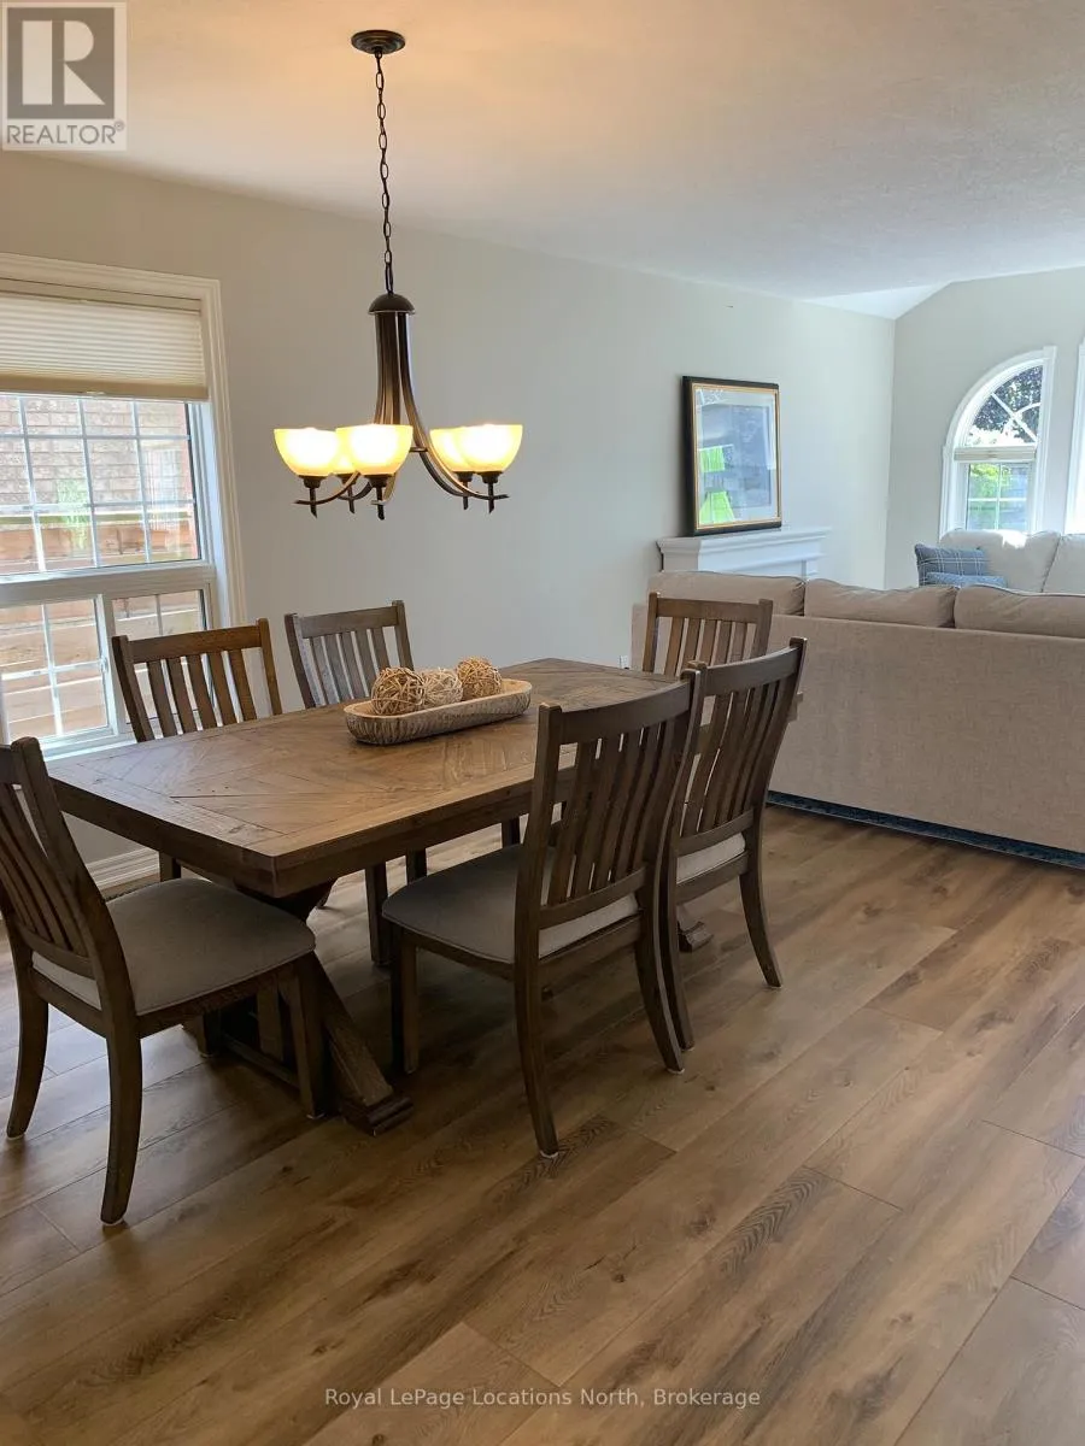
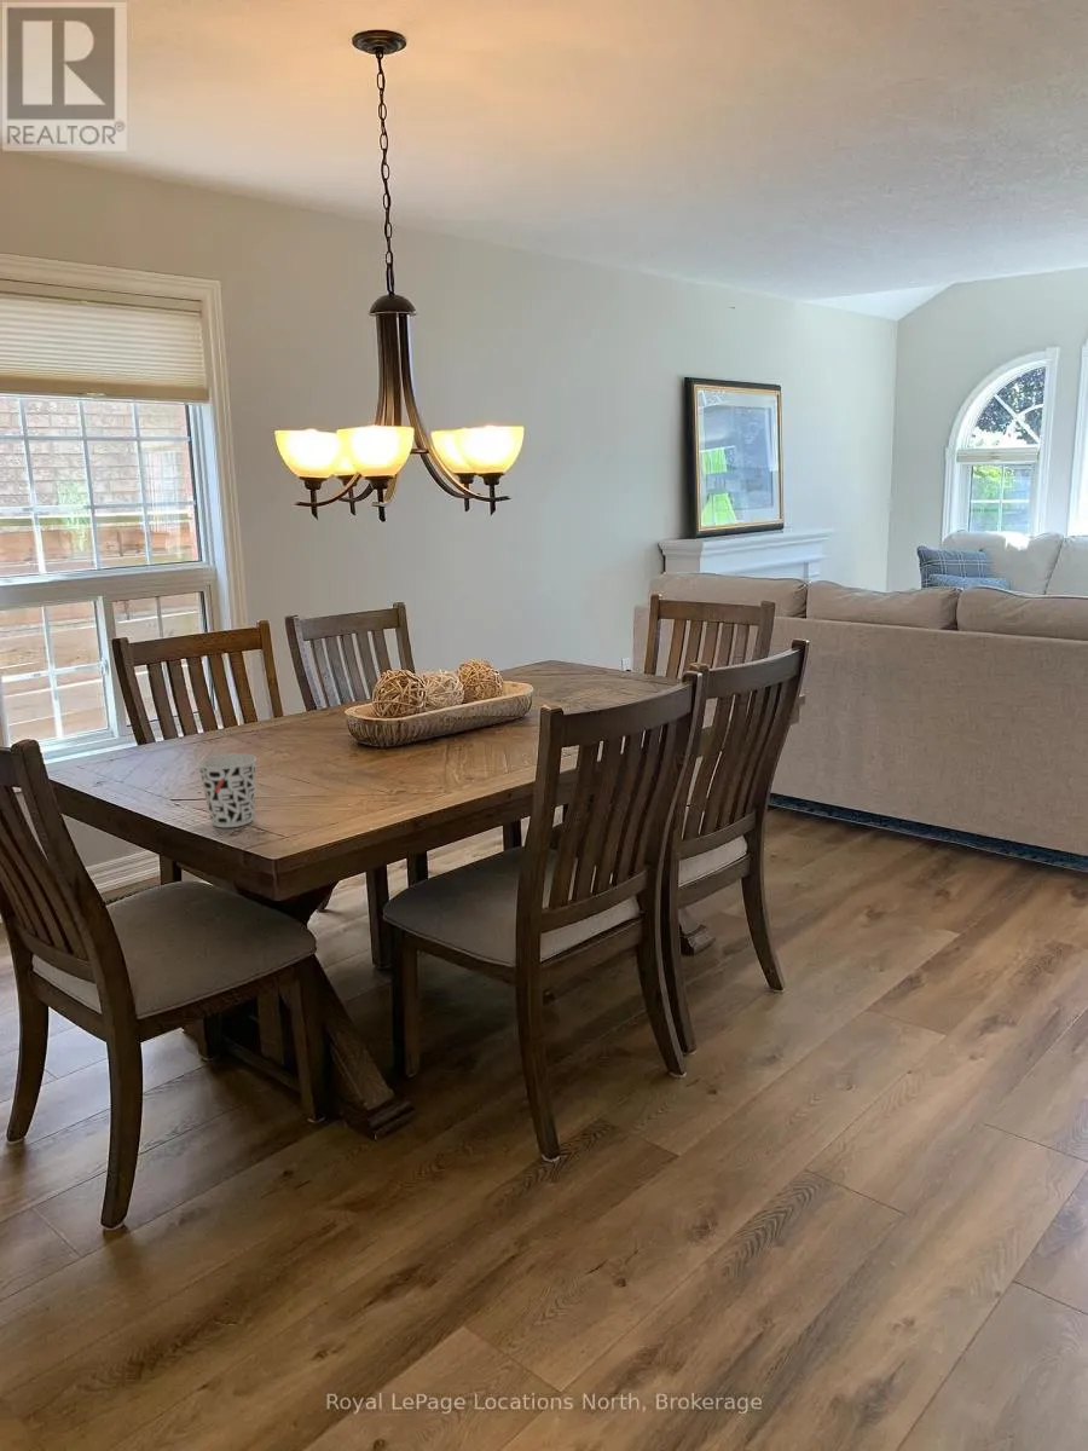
+ cup [196,753,257,828]
